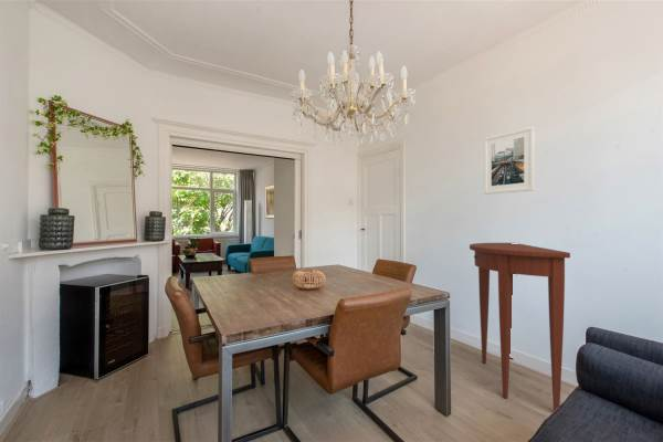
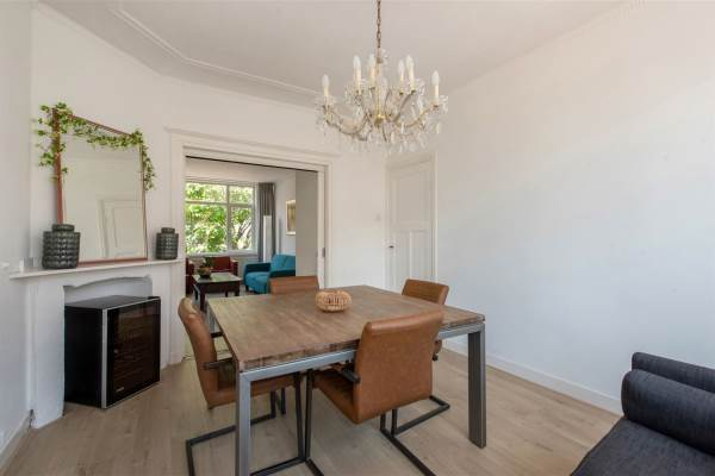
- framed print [483,126,536,196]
- console table [469,242,571,412]
